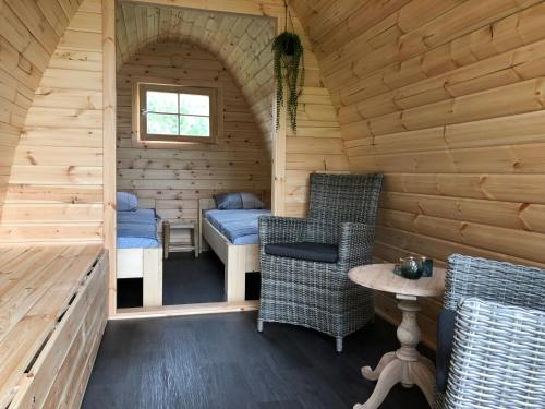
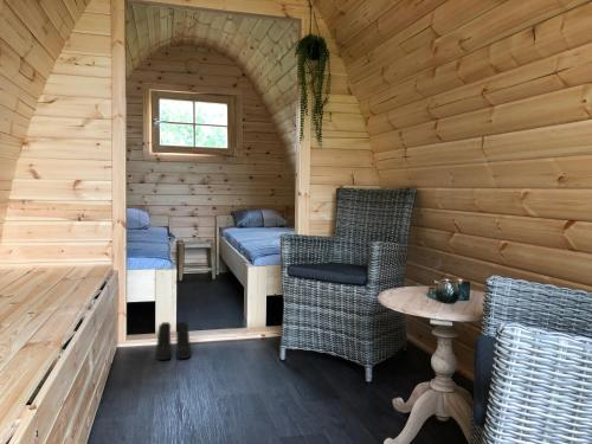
+ boots [155,321,192,361]
